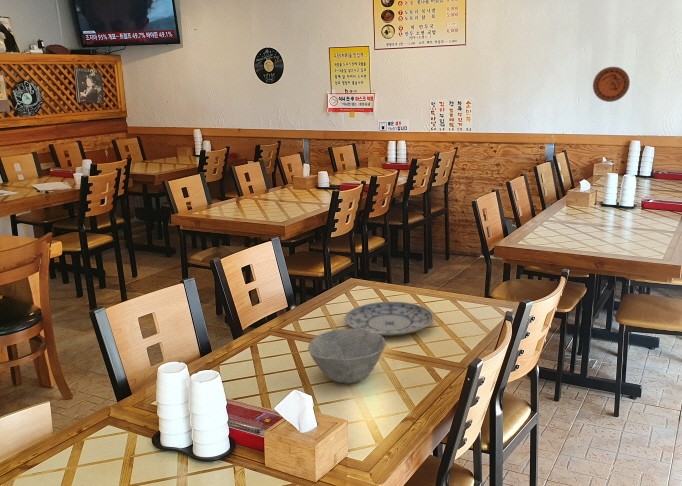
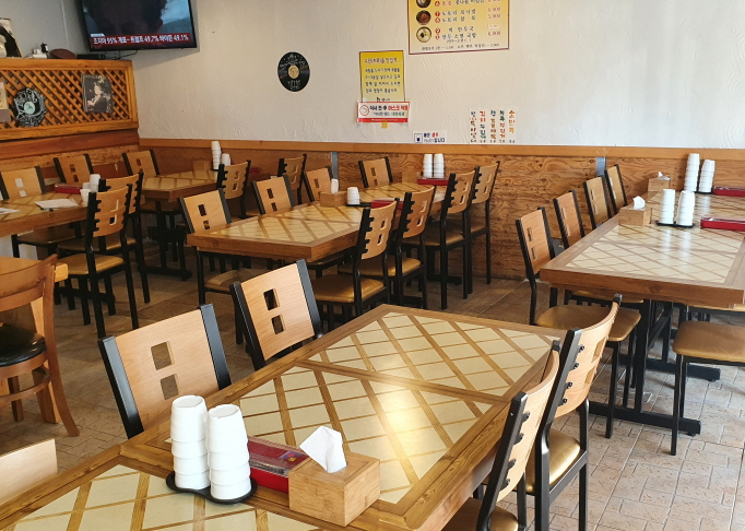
- bowl [307,328,387,385]
- decorative plate [592,66,631,103]
- plate [344,301,435,337]
